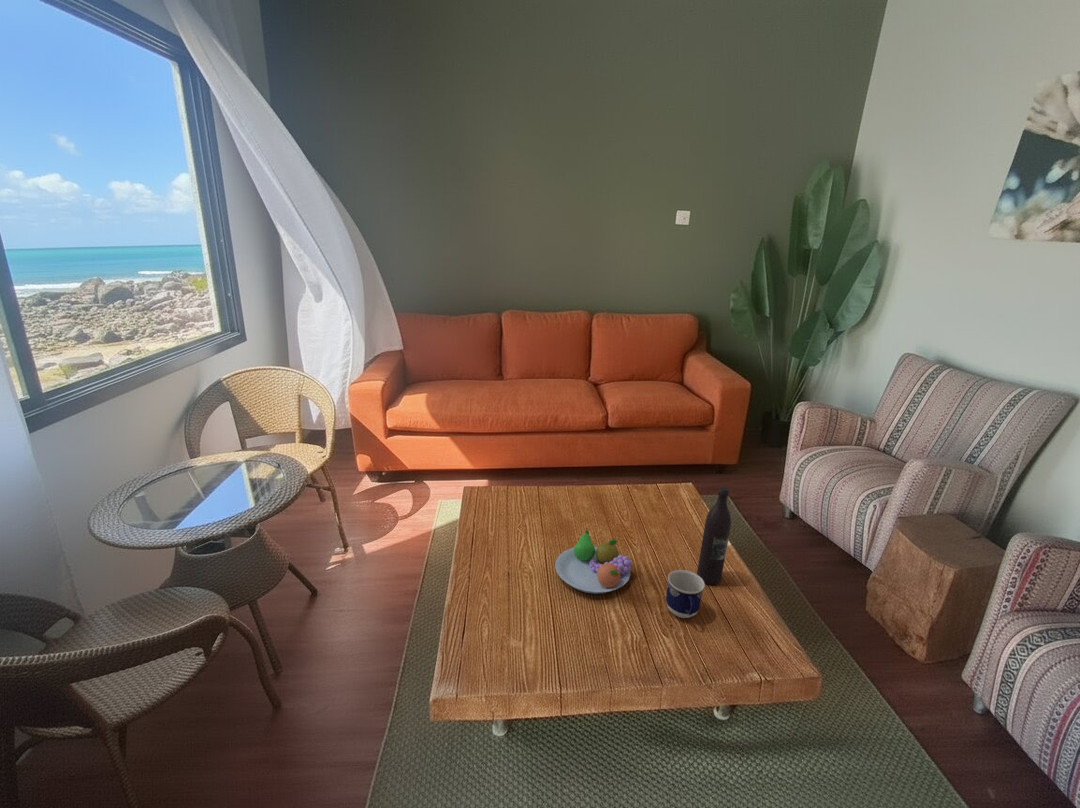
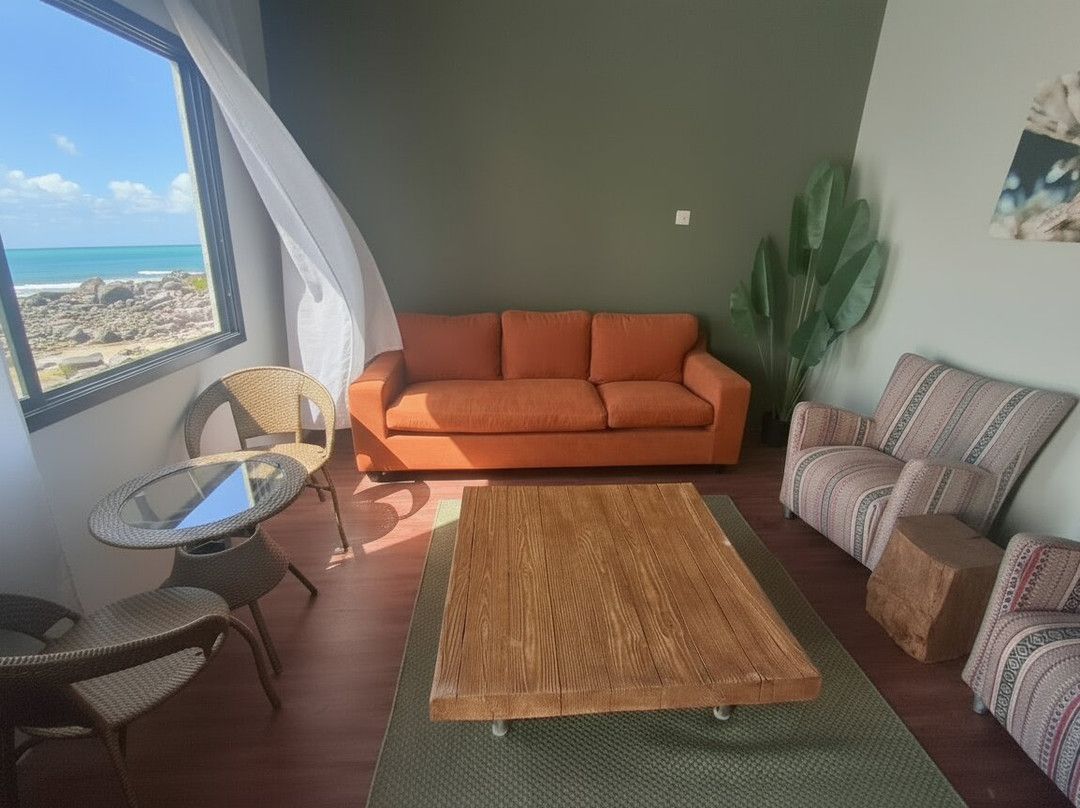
- cup [665,569,706,619]
- fruit bowl [554,529,633,595]
- wine bottle [696,486,732,586]
